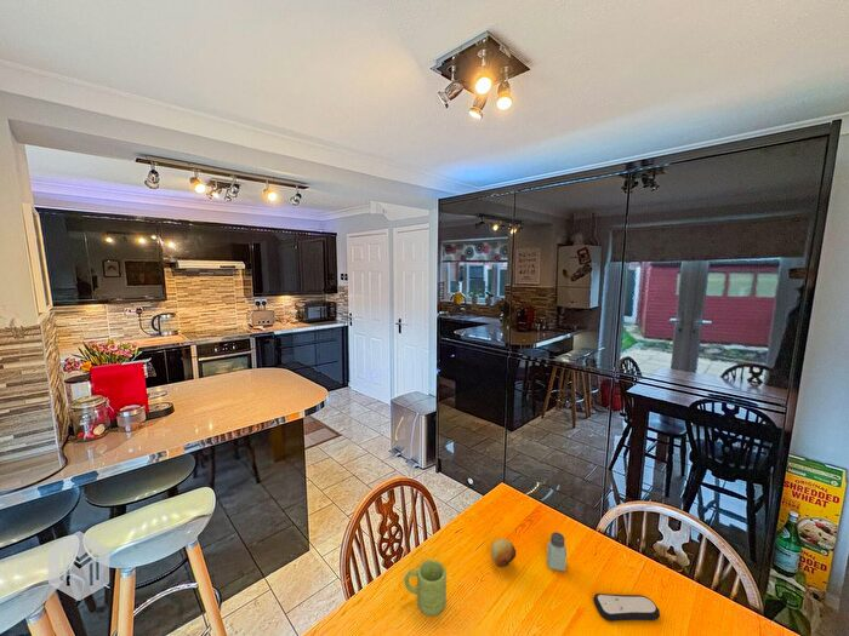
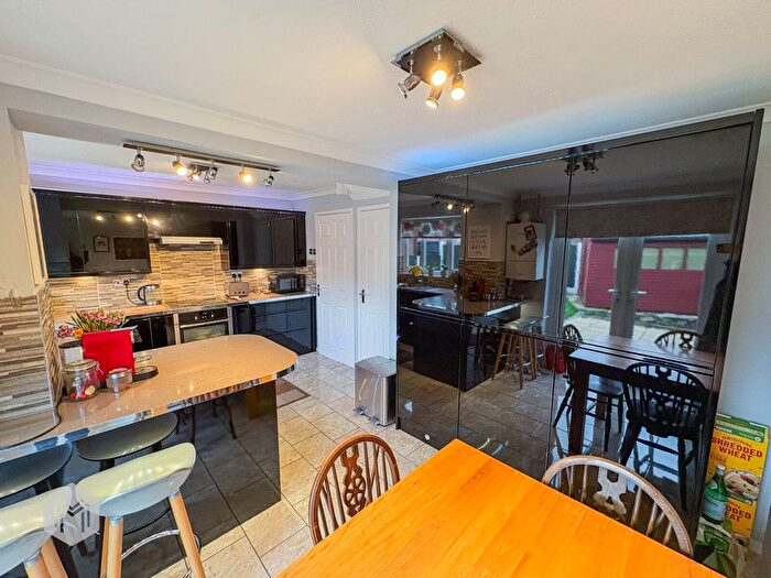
- saltshaker [546,531,568,572]
- mug [404,558,448,617]
- remote control [592,592,661,623]
- fruit [490,538,517,568]
